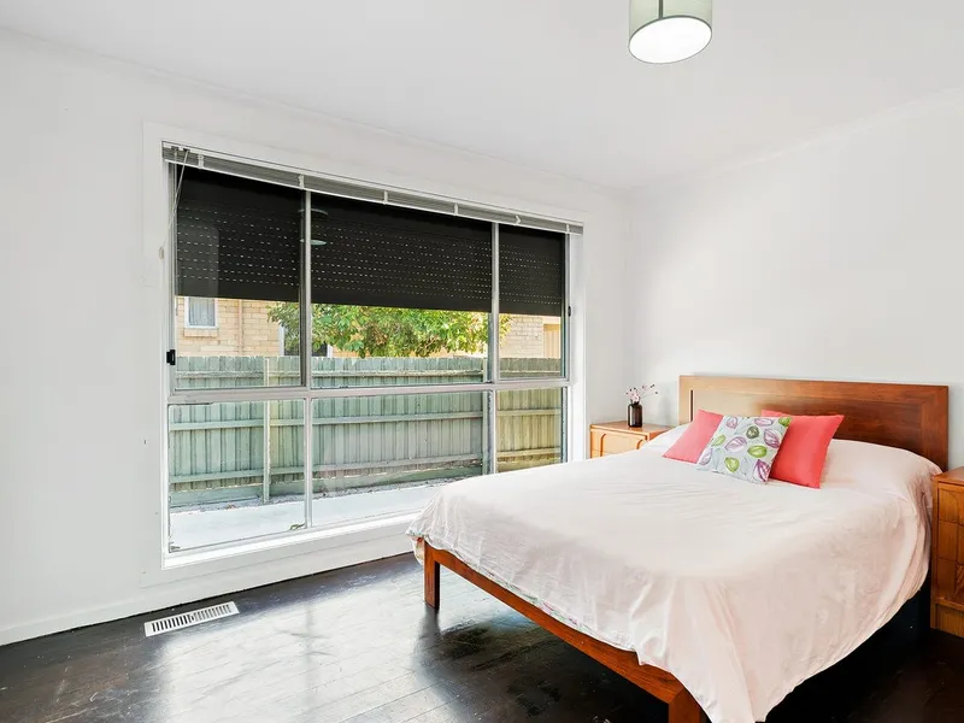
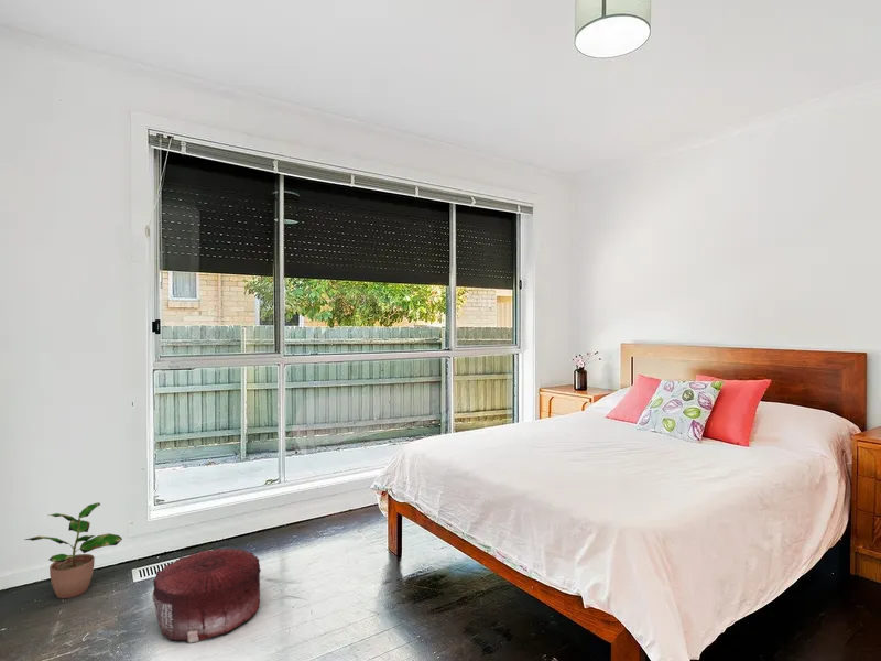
+ potted plant [24,501,123,599]
+ pouf [151,548,262,643]
